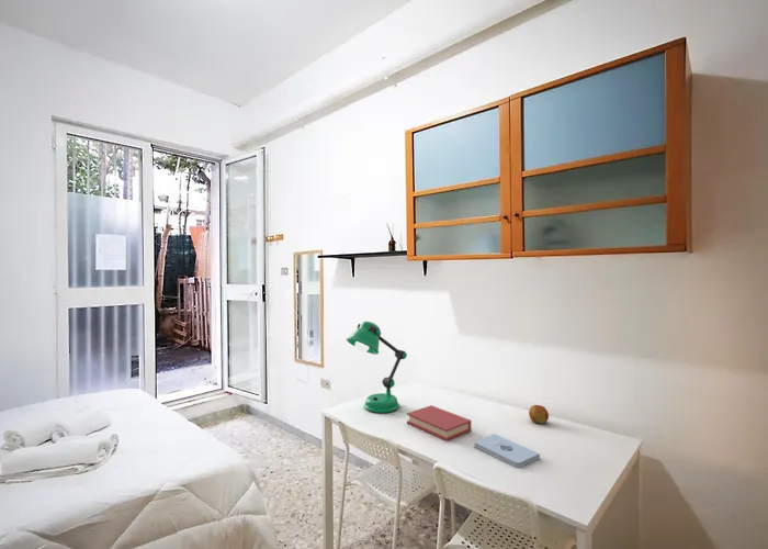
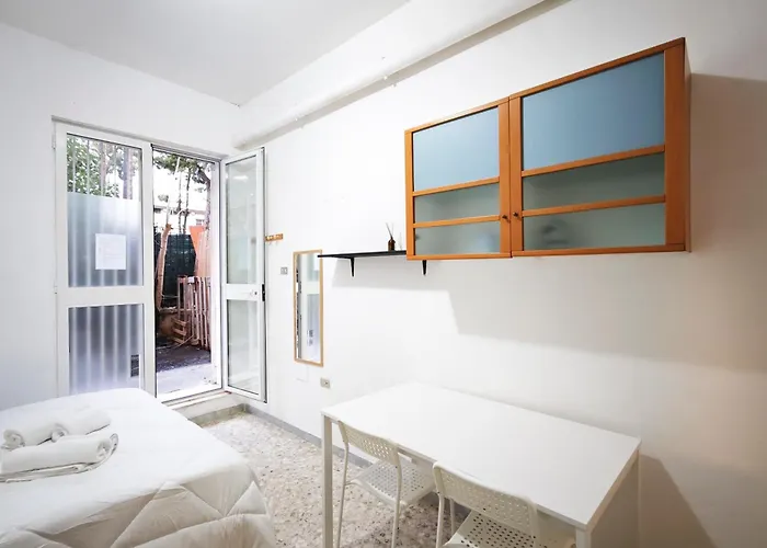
- book [406,404,472,442]
- apple [528,404,550,425]
- desk lamp [346,321,408,414]
- notepad [474,433,541,469]
